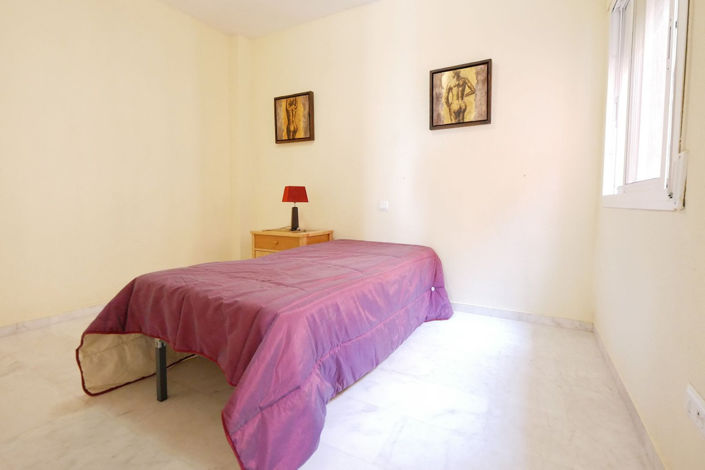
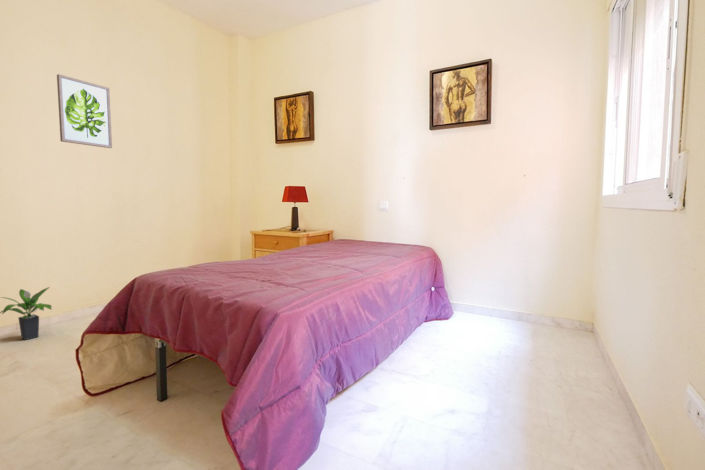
+ potted plant [0,286,53,341]
+ wall art [56,73,113,149]
